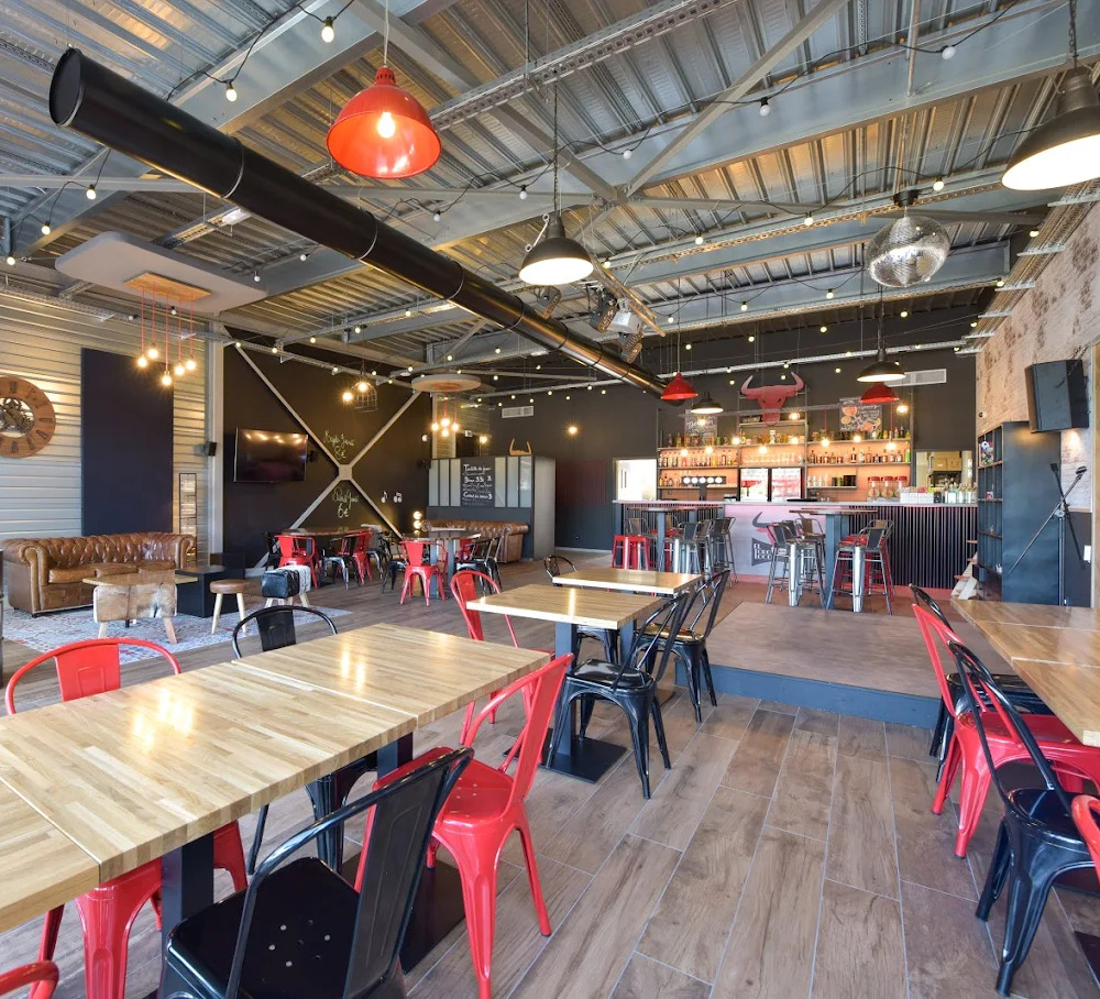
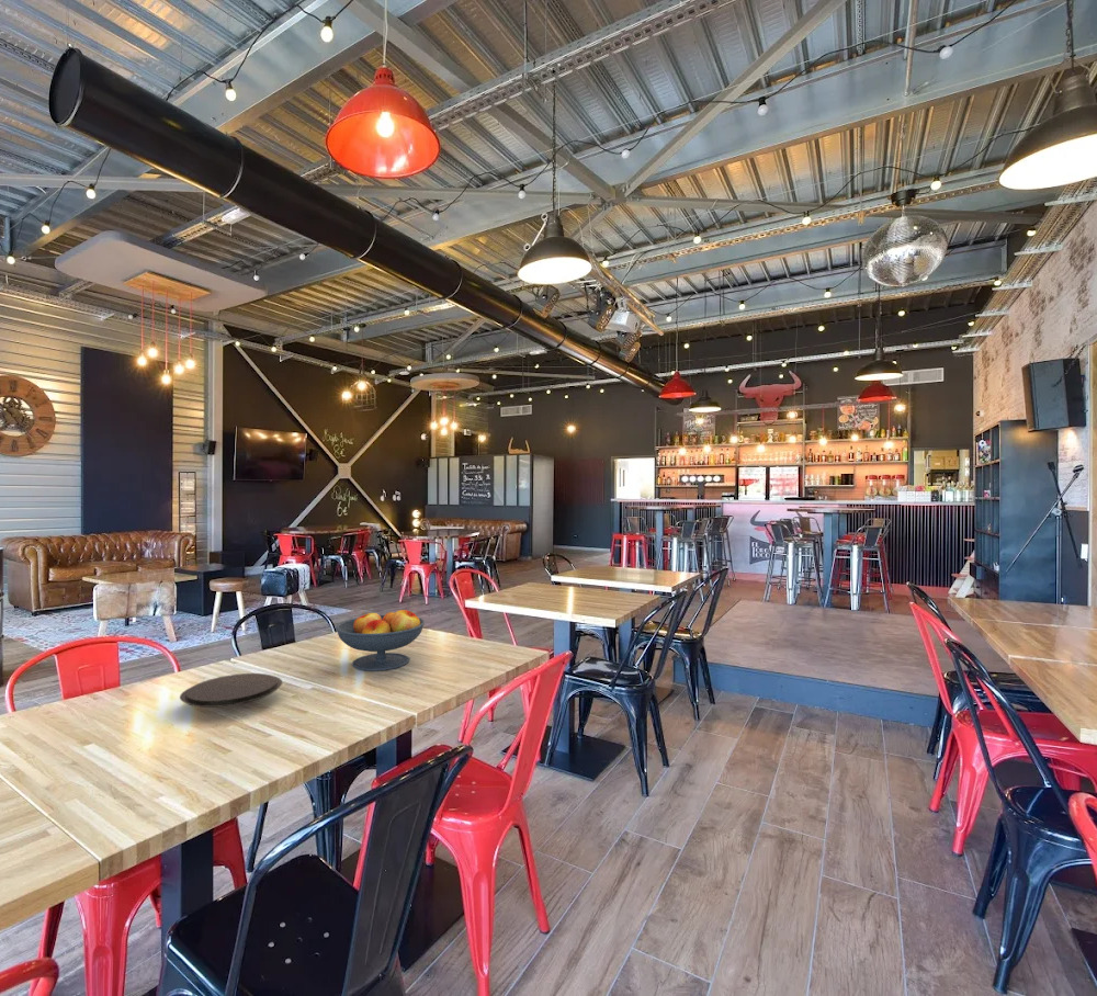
+ fruit bowl [335,609,426,672]
+ plate [179,672,283,709]
